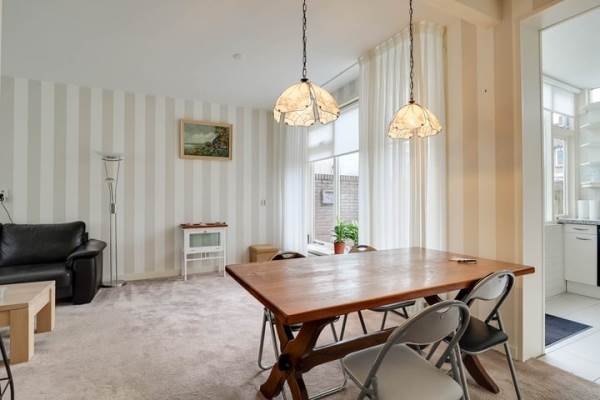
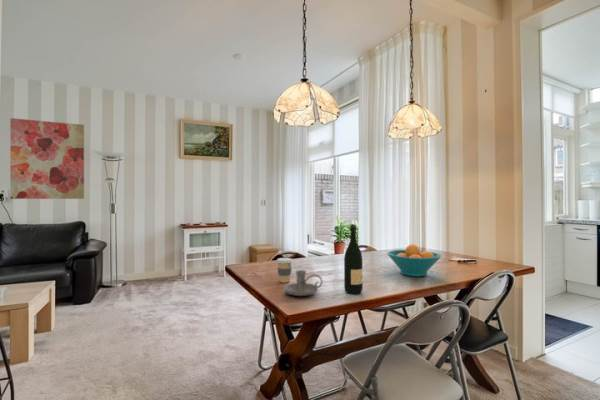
+ wine bottle [343,223,364,295]
+ candle holder [283,269,323,297]
+ wall art [9,117,85,200]
+ coffee cup [275,257,294,284]
+ fruit bowl [386,243,442,277]
